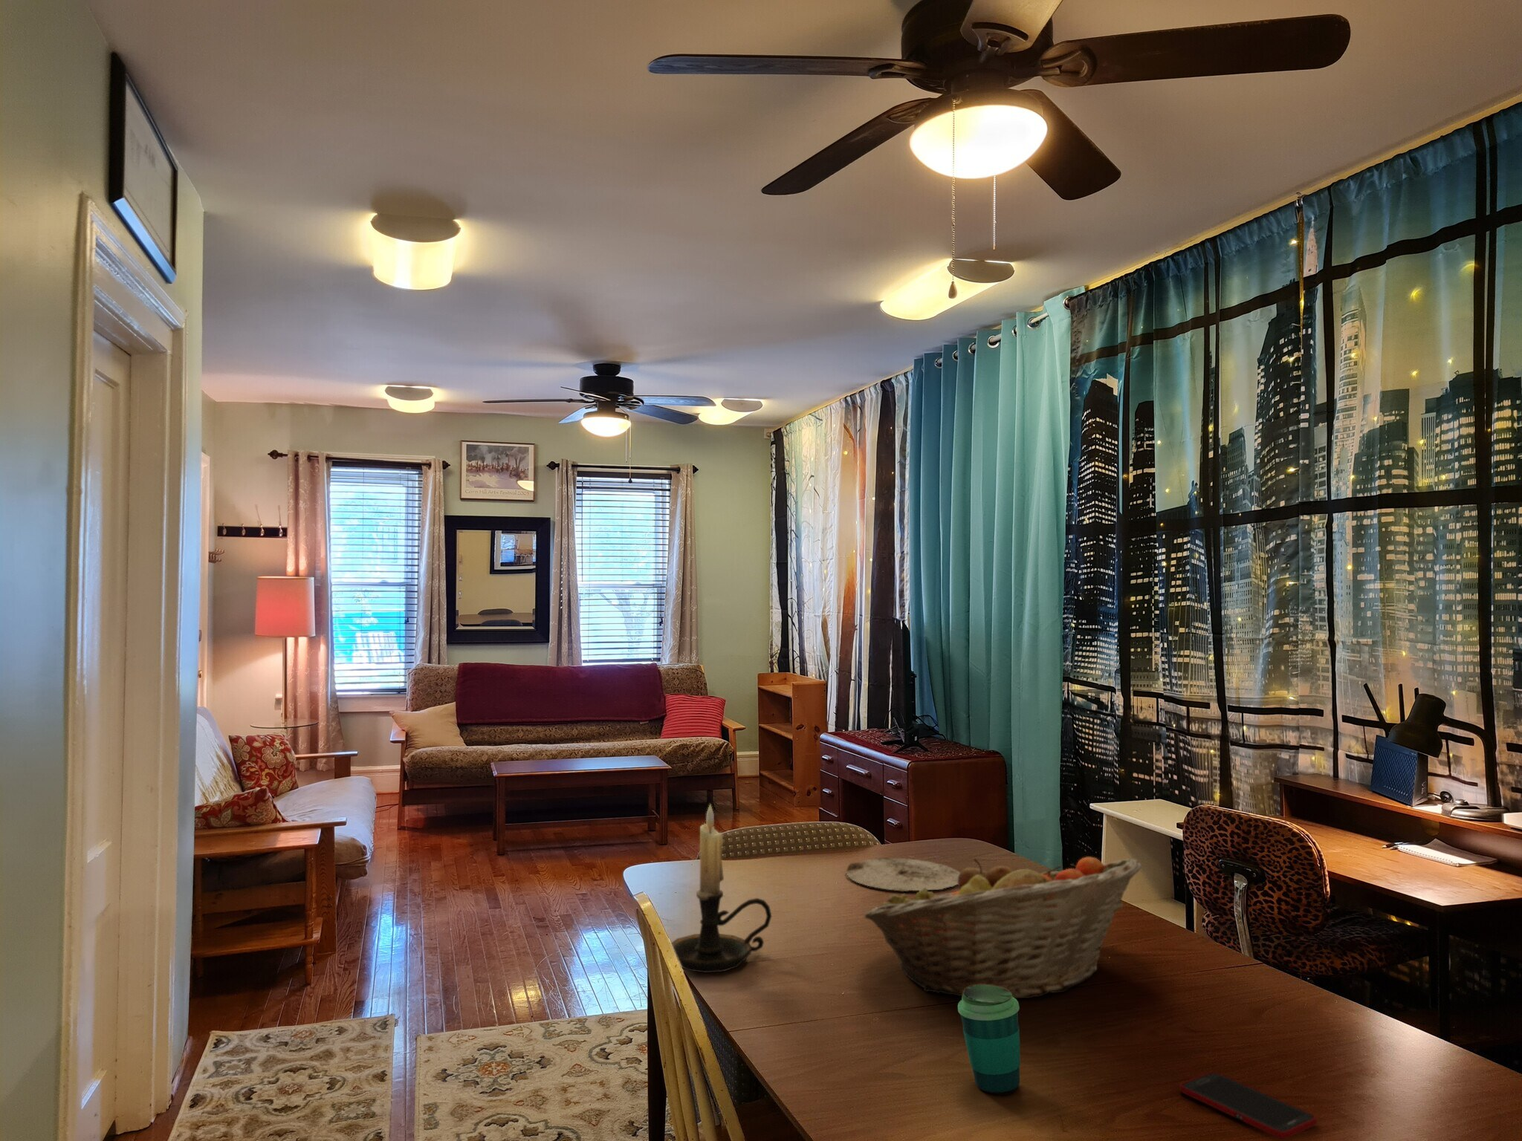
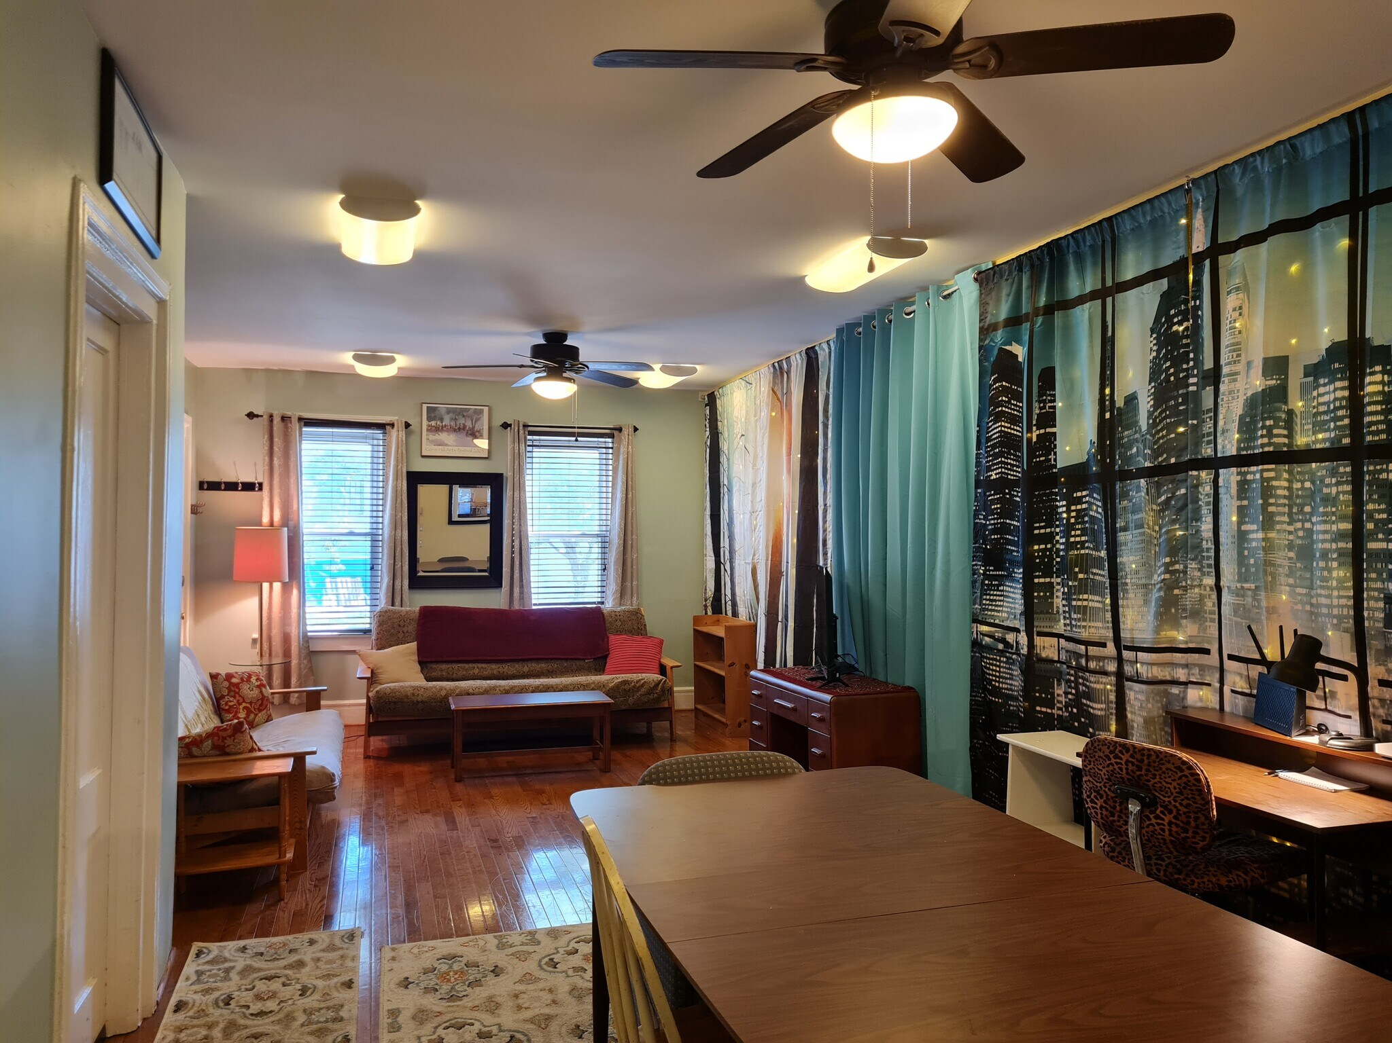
- plate [845,857,961,892]
- candle holder [670,803,772,973]
- cup [958,984,1021,1095]
- fruit basket [864,857,1142,1000]
- cell phone [1179,1071,1317,1140]
